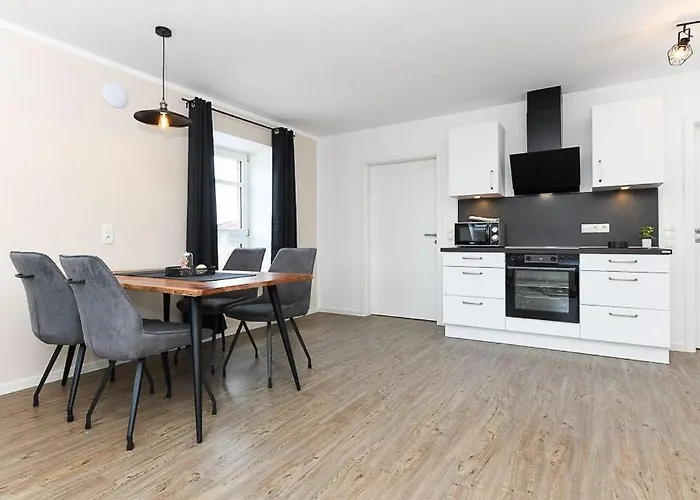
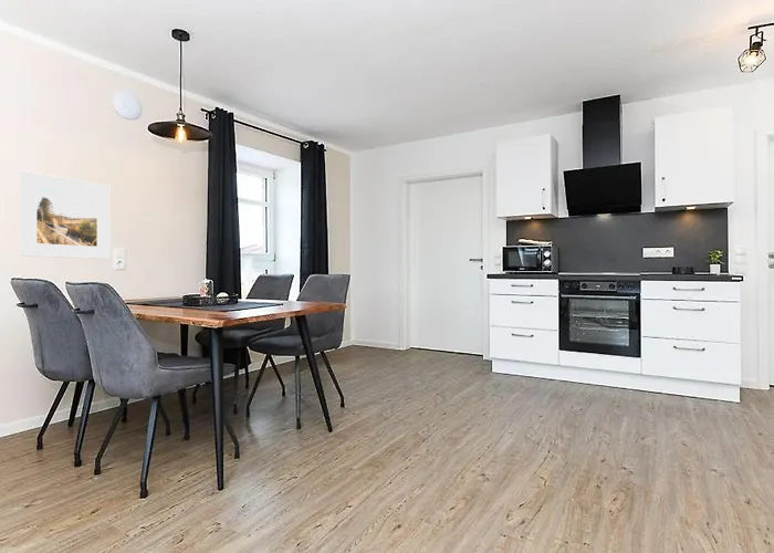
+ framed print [19,170,111,260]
